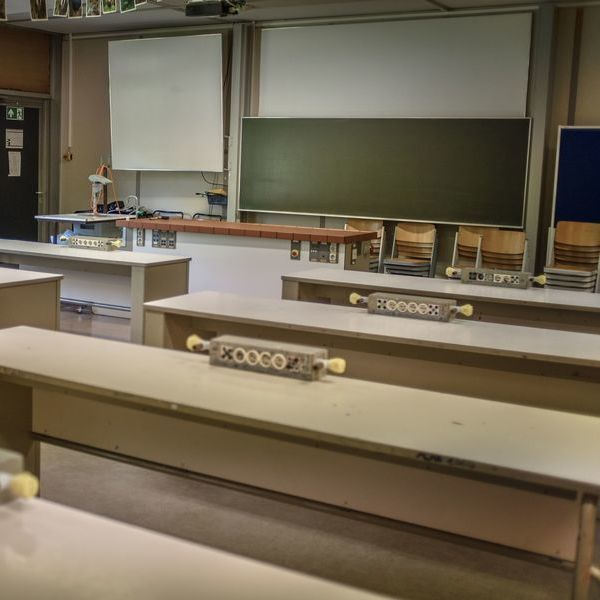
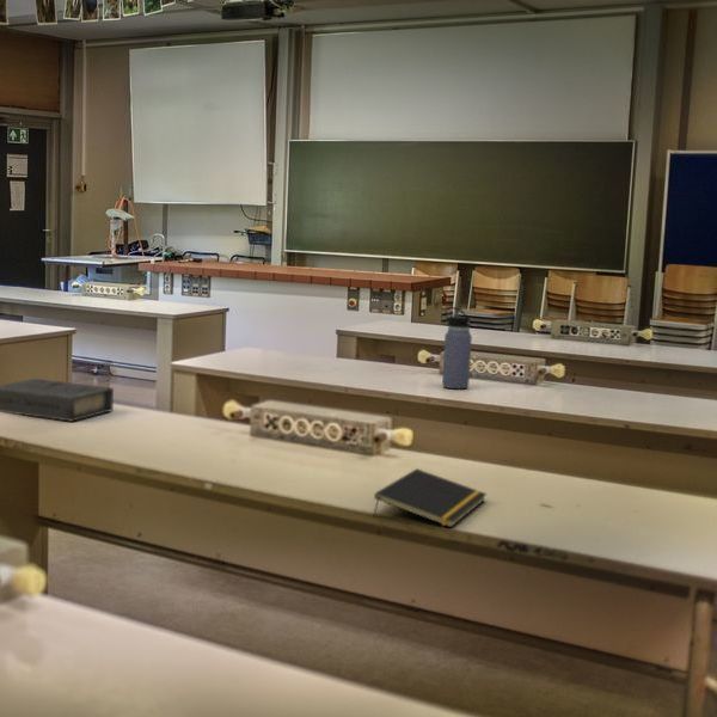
+ water bottle [441,306,473,390]
+ notepad [373,467,488,528]
+ book [0,378,115,423]
